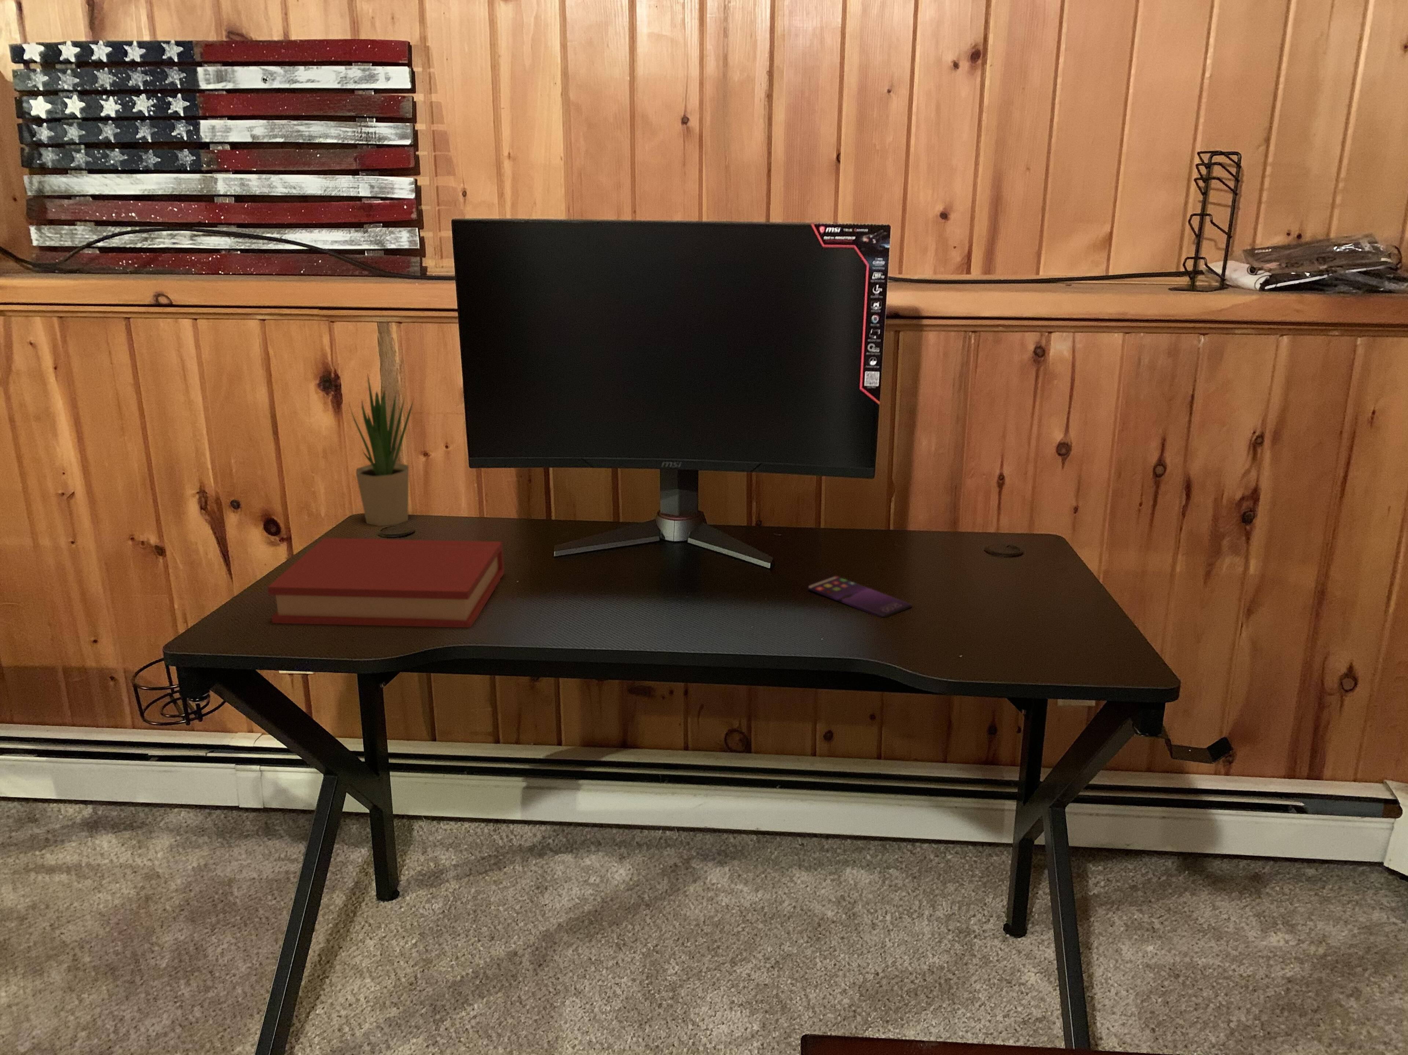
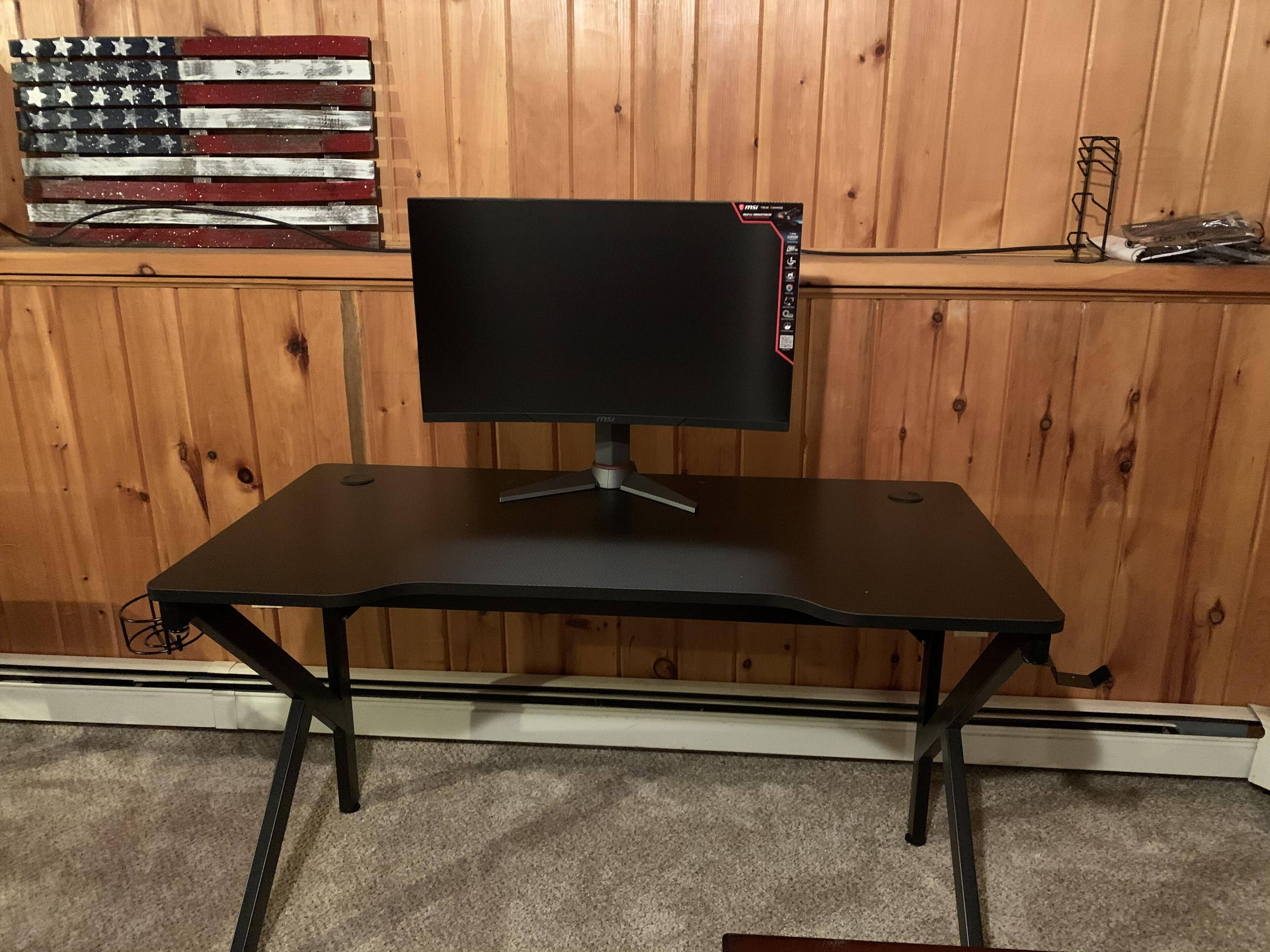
- potted plant [348,373,415,526]
- smartphone [808,575,912,618]
- hardback book [267,537,504,628]
